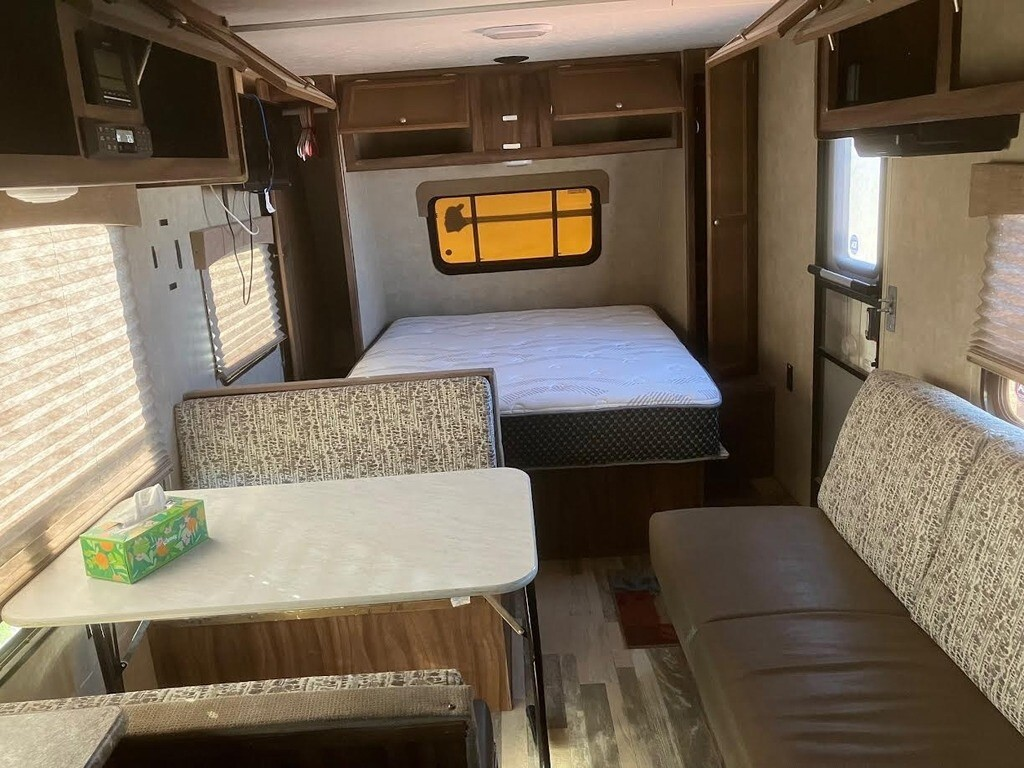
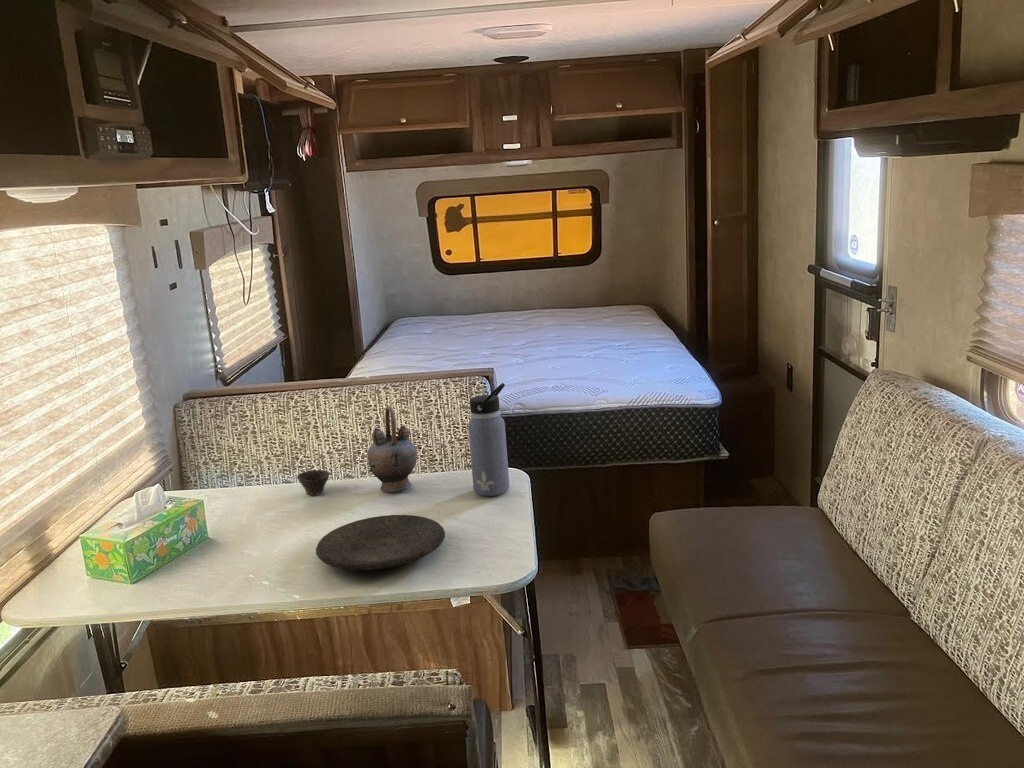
+ plate [315,514,446,571]
+ cup [296,469,331,496]
+ teapot [366,405,417,493]
+ water bottle [467,382,510,497]
